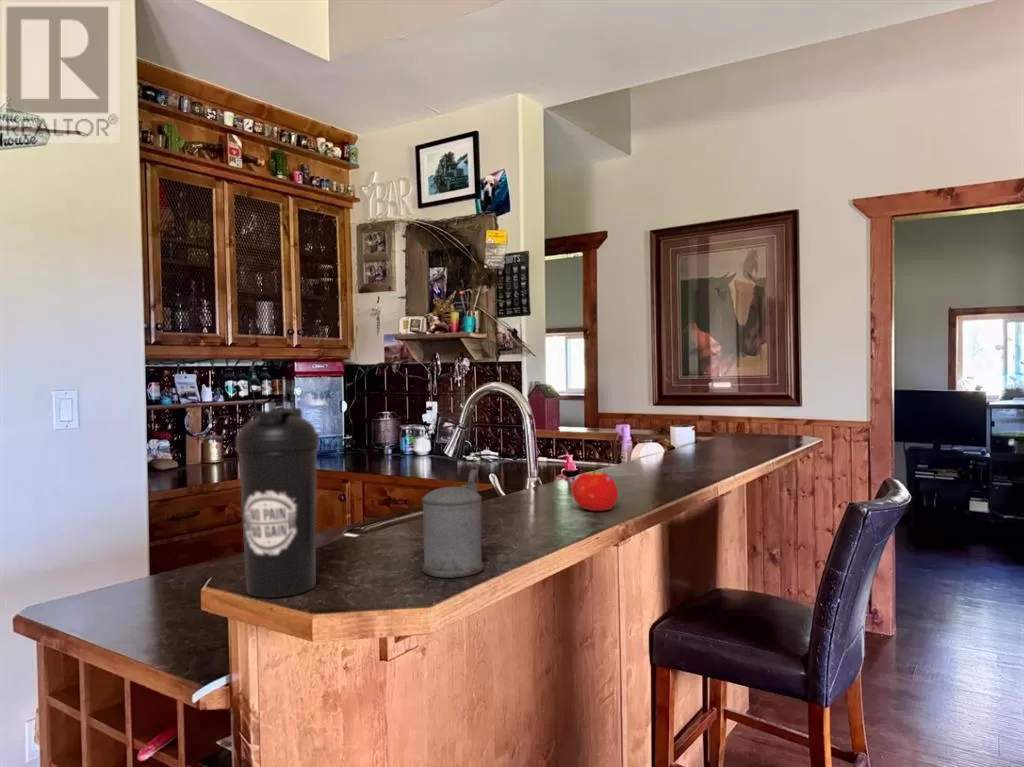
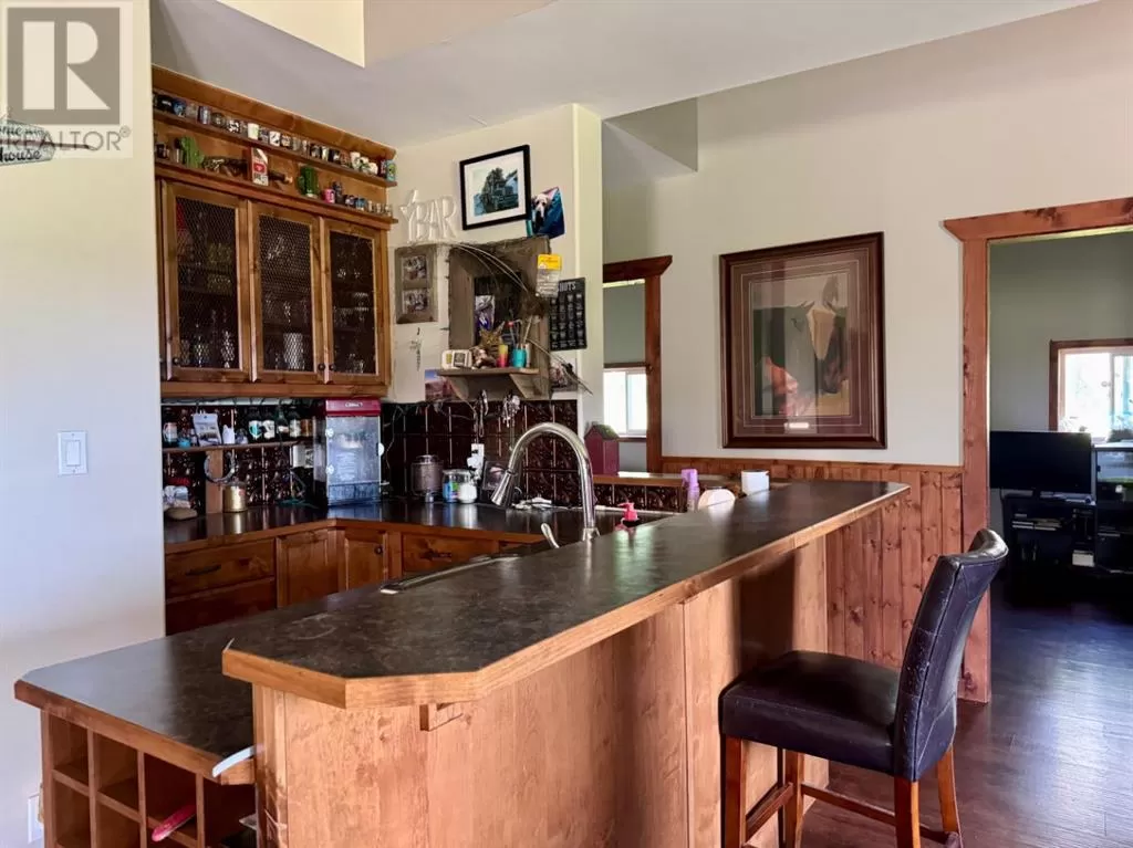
- beer stein [421,468,485,579]
- fruit [570,467,619,512]
- water bottle [235,407,320,599]
